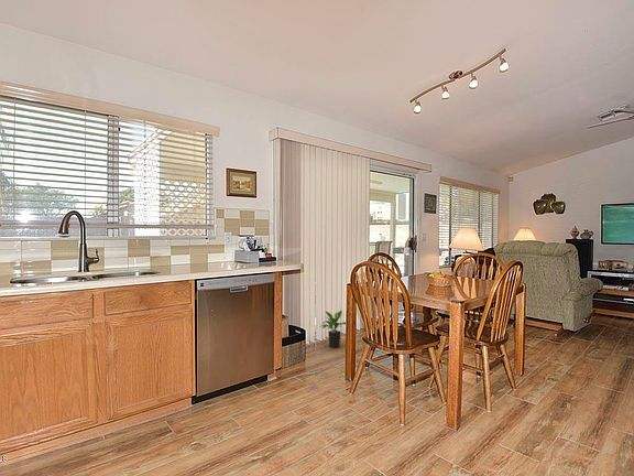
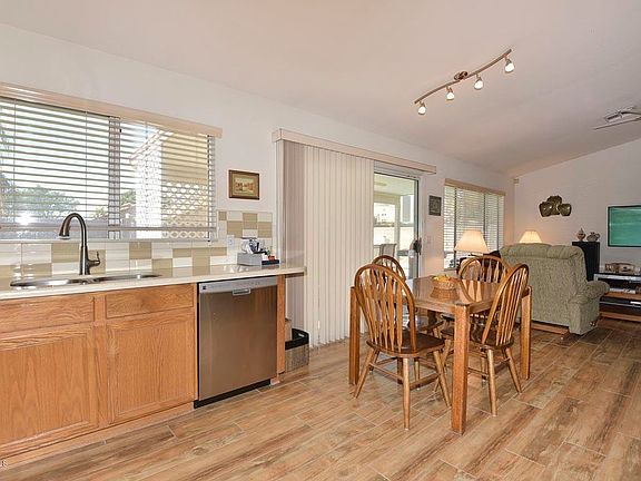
- potted plant [320,310,347,349]
